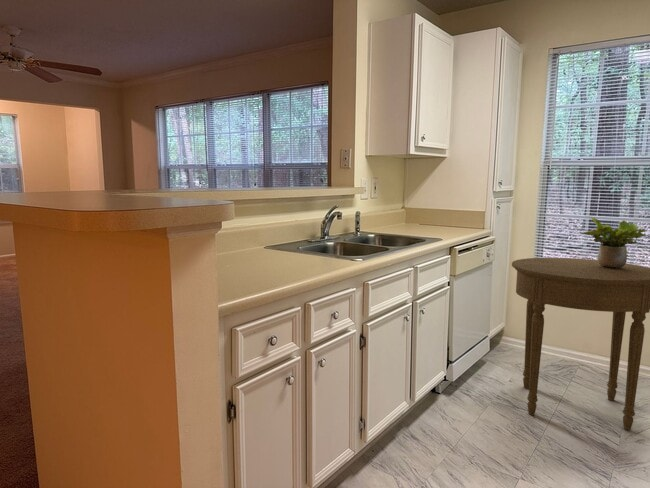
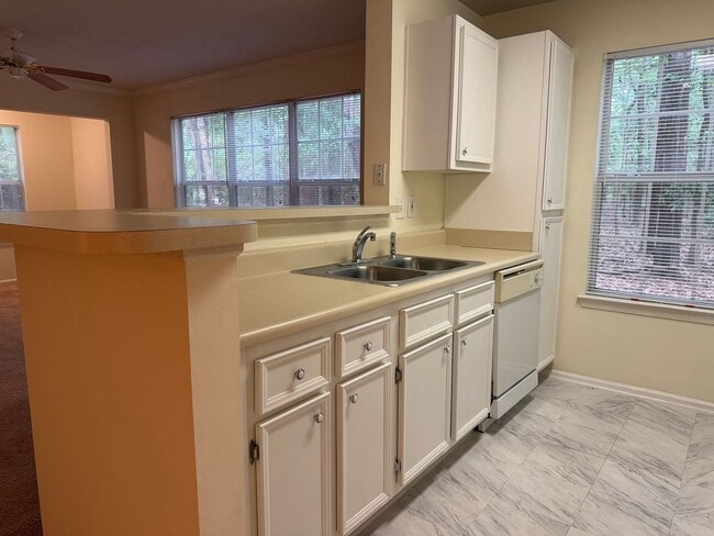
- potted plant [581,216,650,268]
- side table [511,257,650,431]
